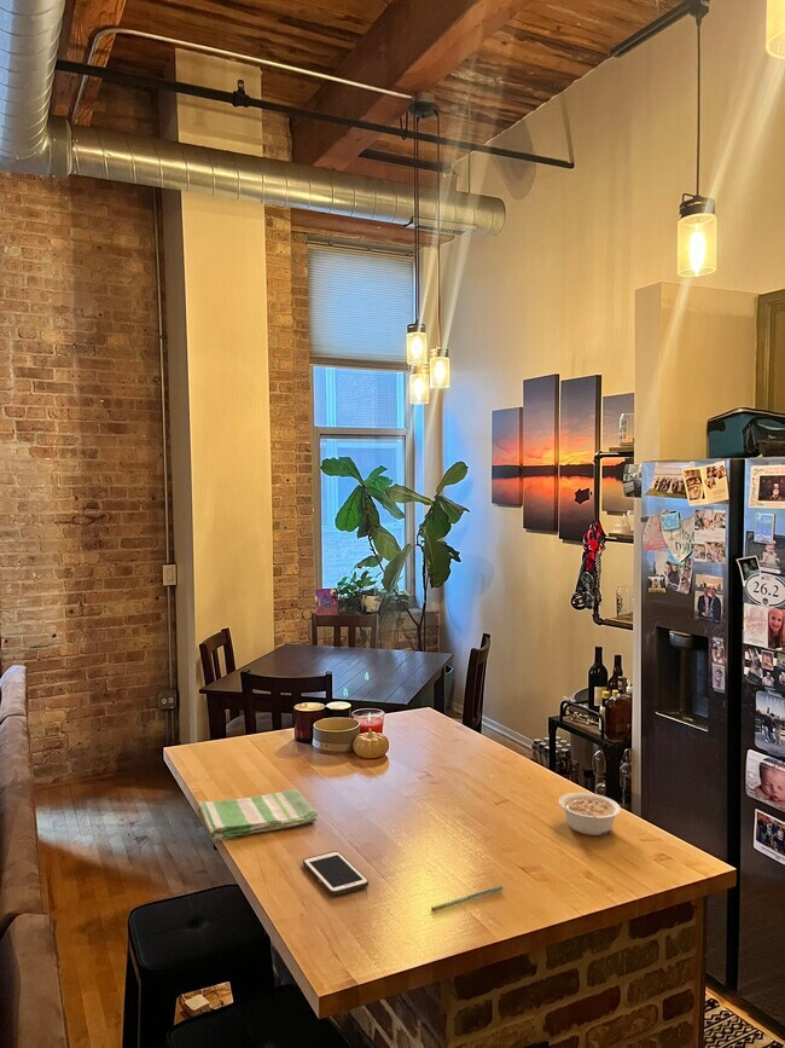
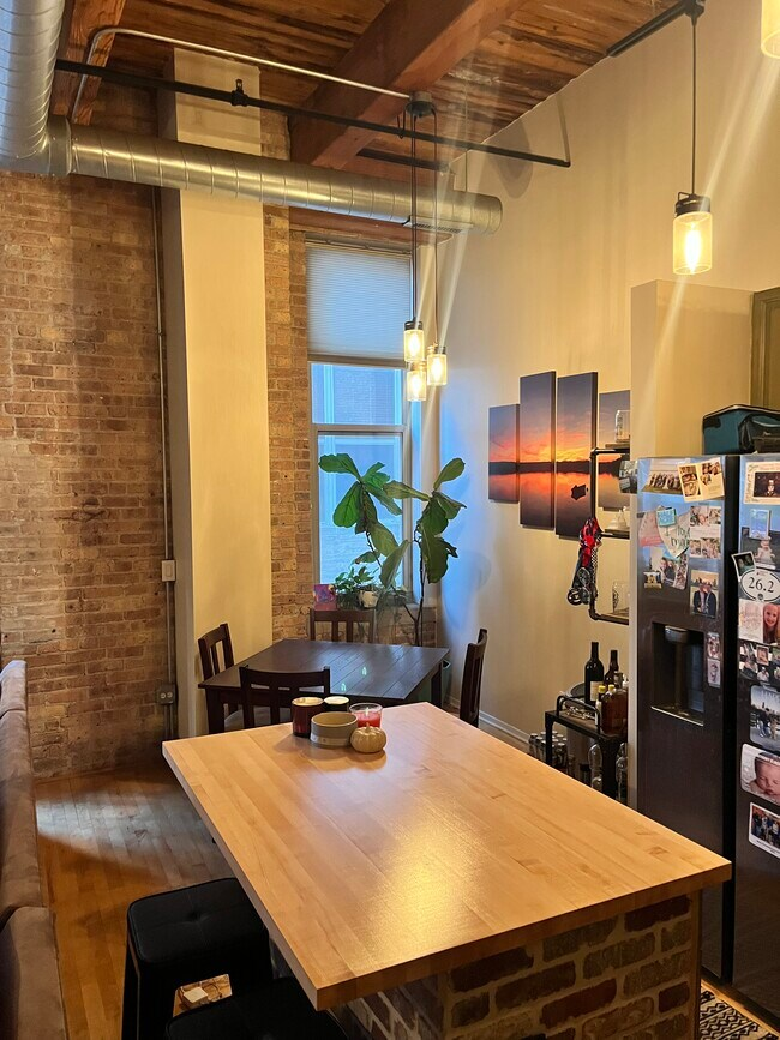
- dish towel [197,788,319,843]
- legume [558,792,622,836]
- cell phone [302,850,370,897]
- pen [430,885,504,913]
